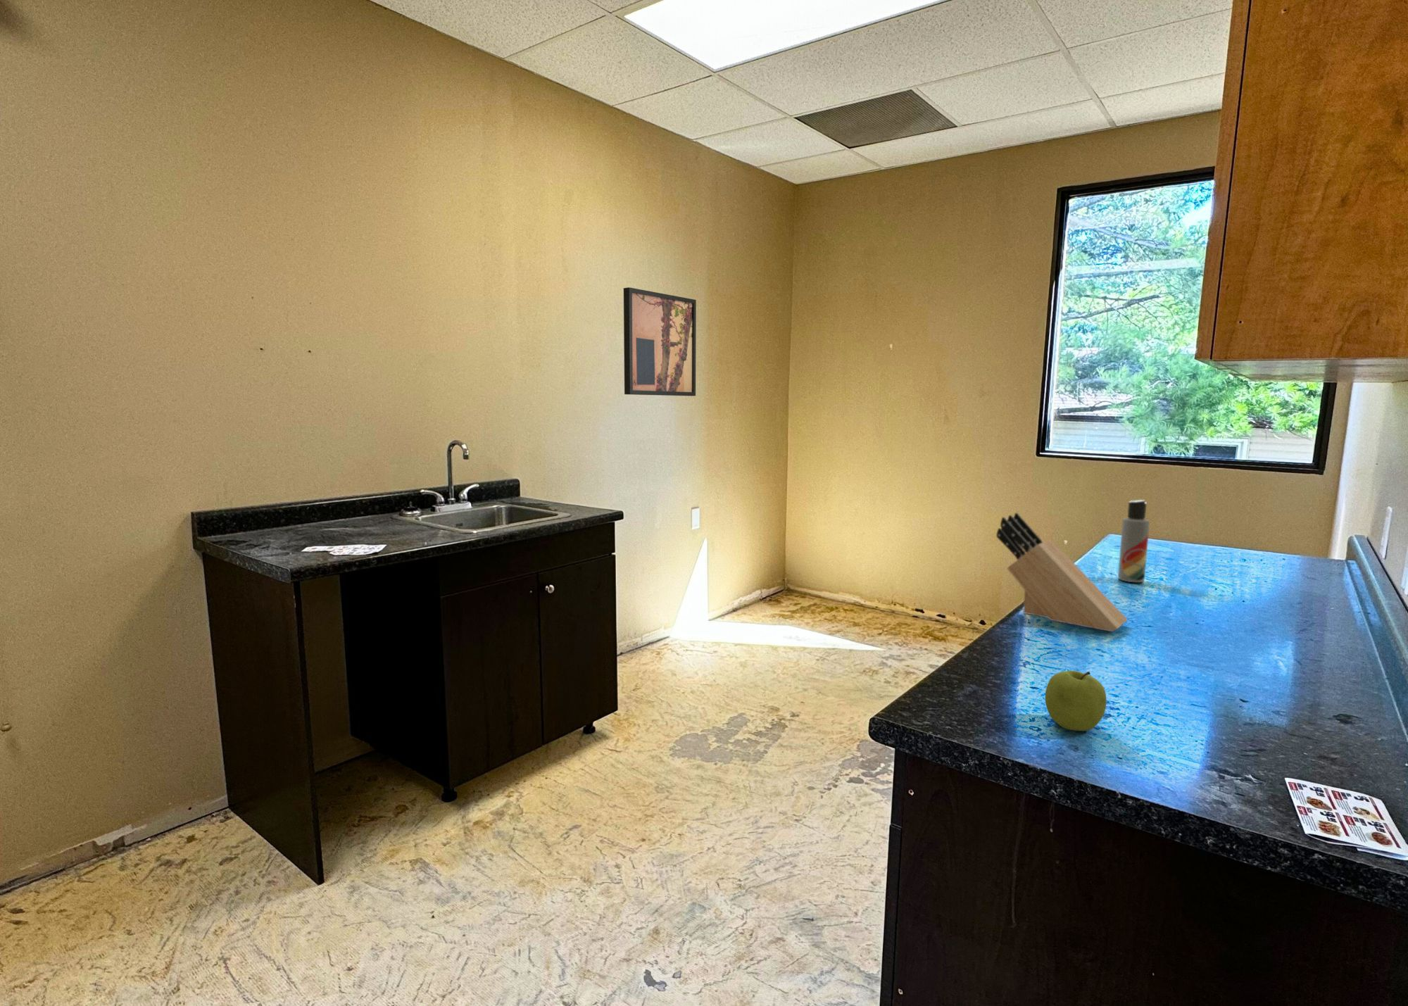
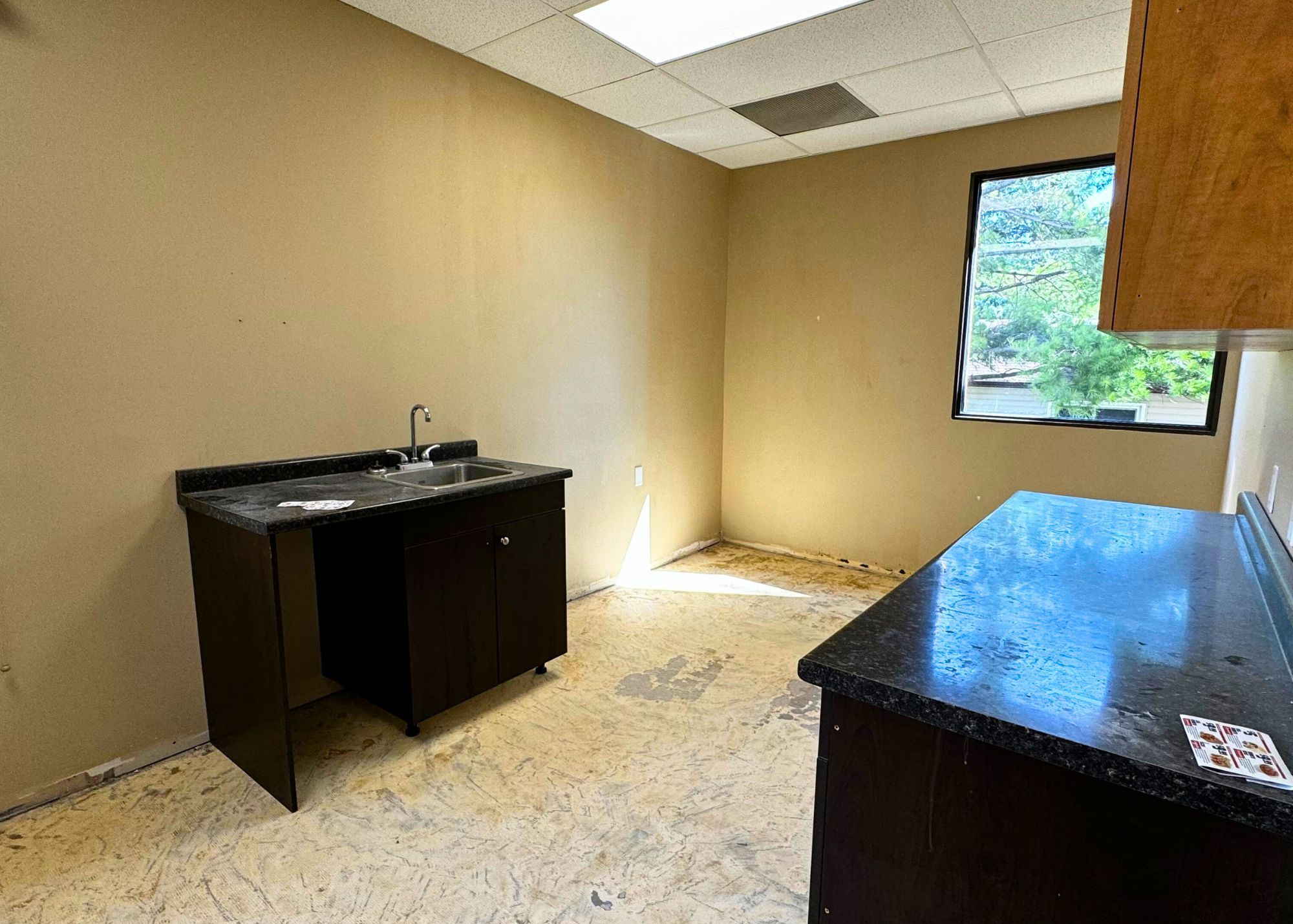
- fruit [1044,671,1106,732]
- knife block [995,512,1128,633]
- wall art [623,286,697,397]
- lotion bottle [1117,499,1150,582]
